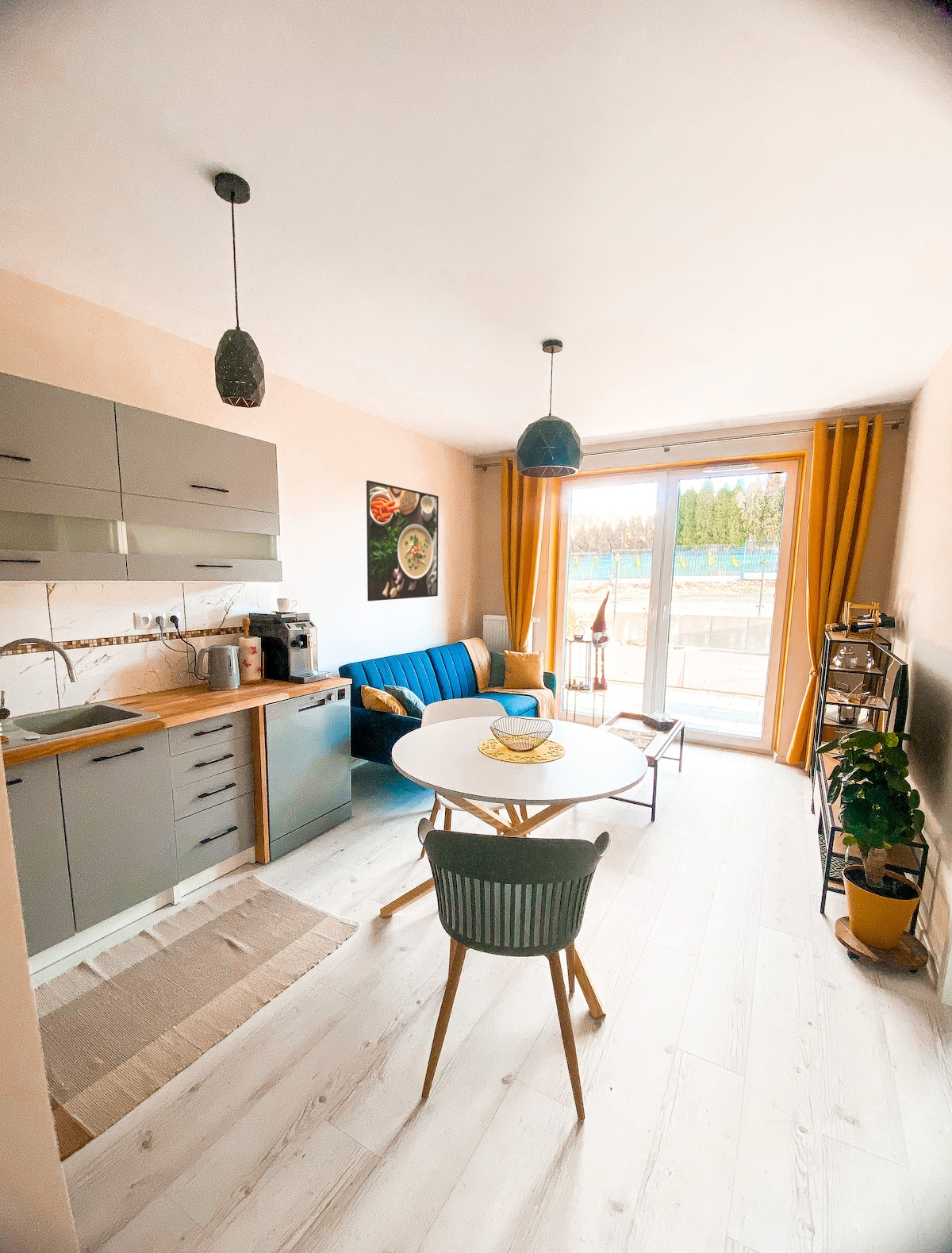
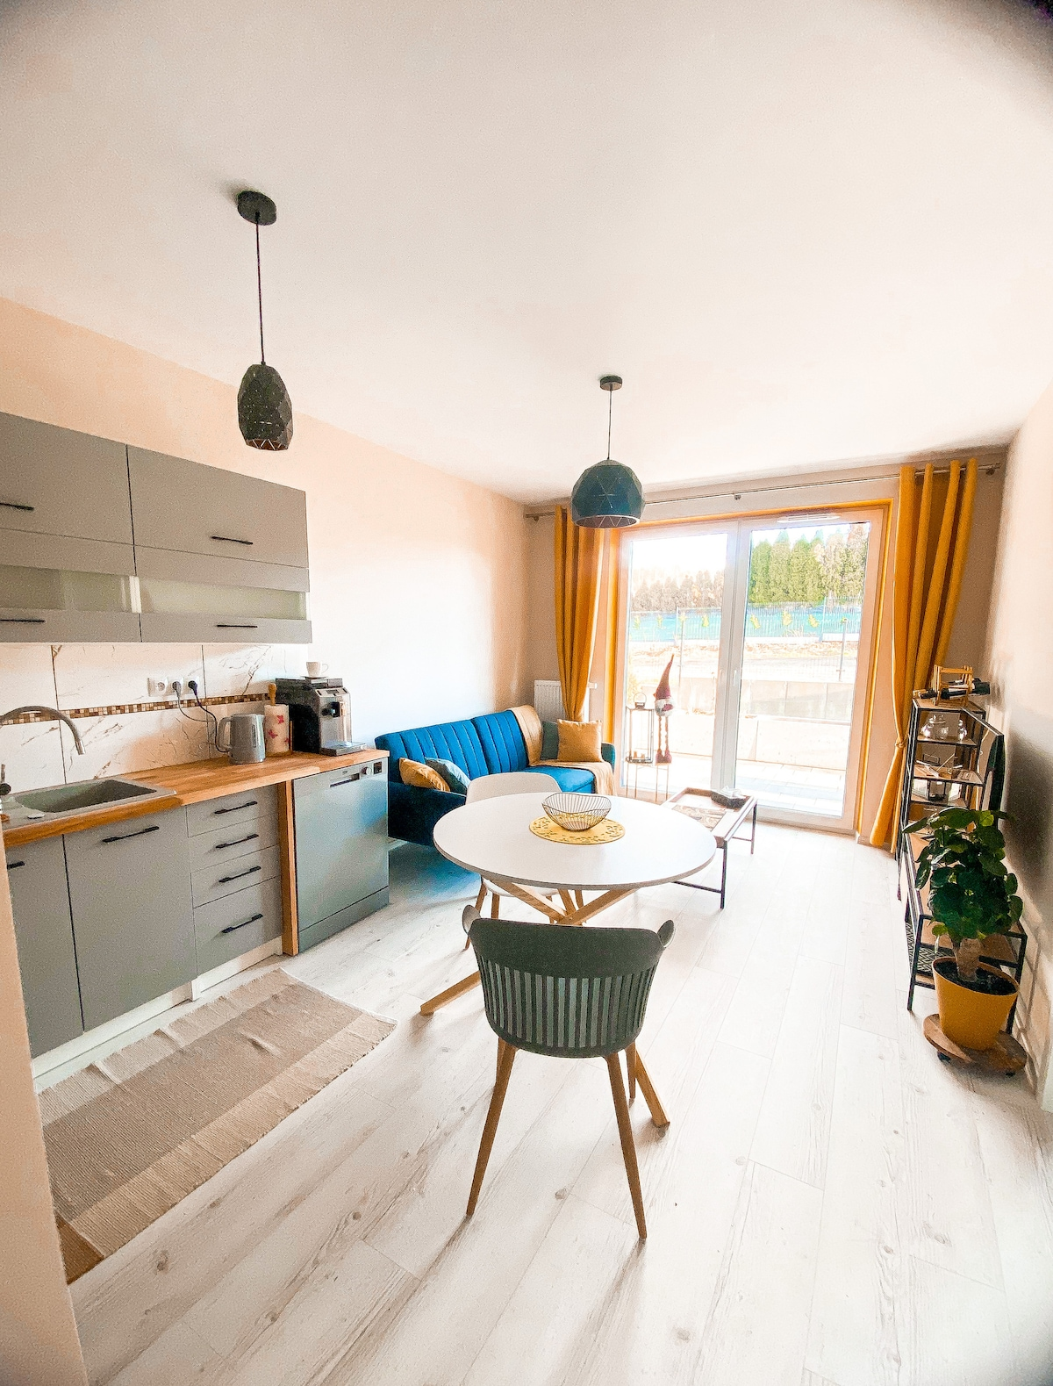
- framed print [366,479,440,602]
